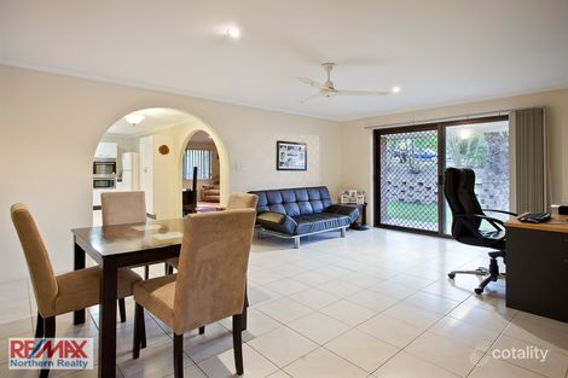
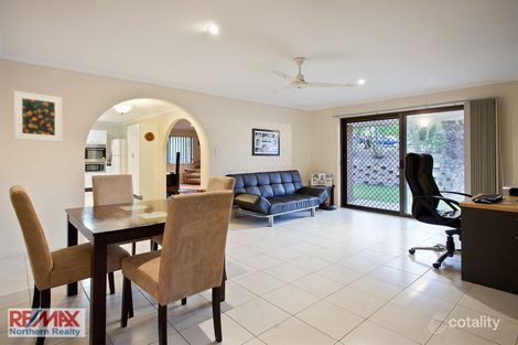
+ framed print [13,89,63,143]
